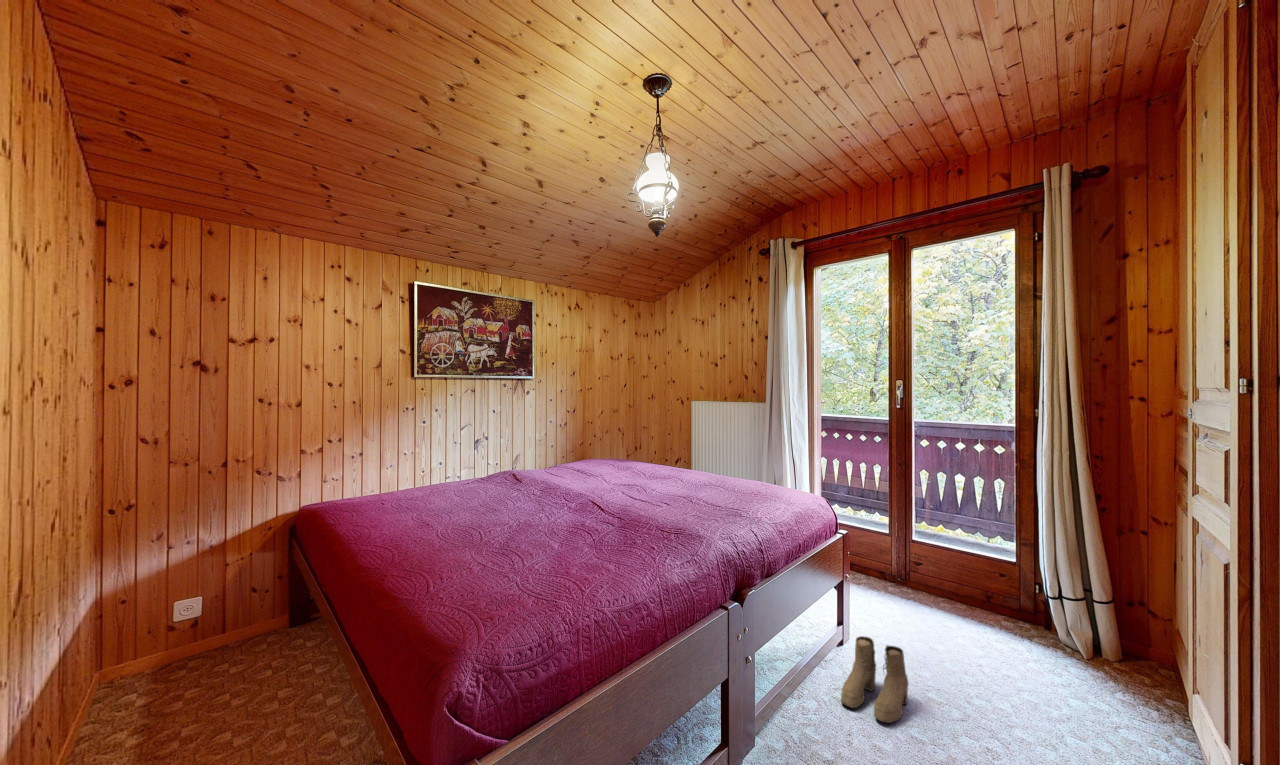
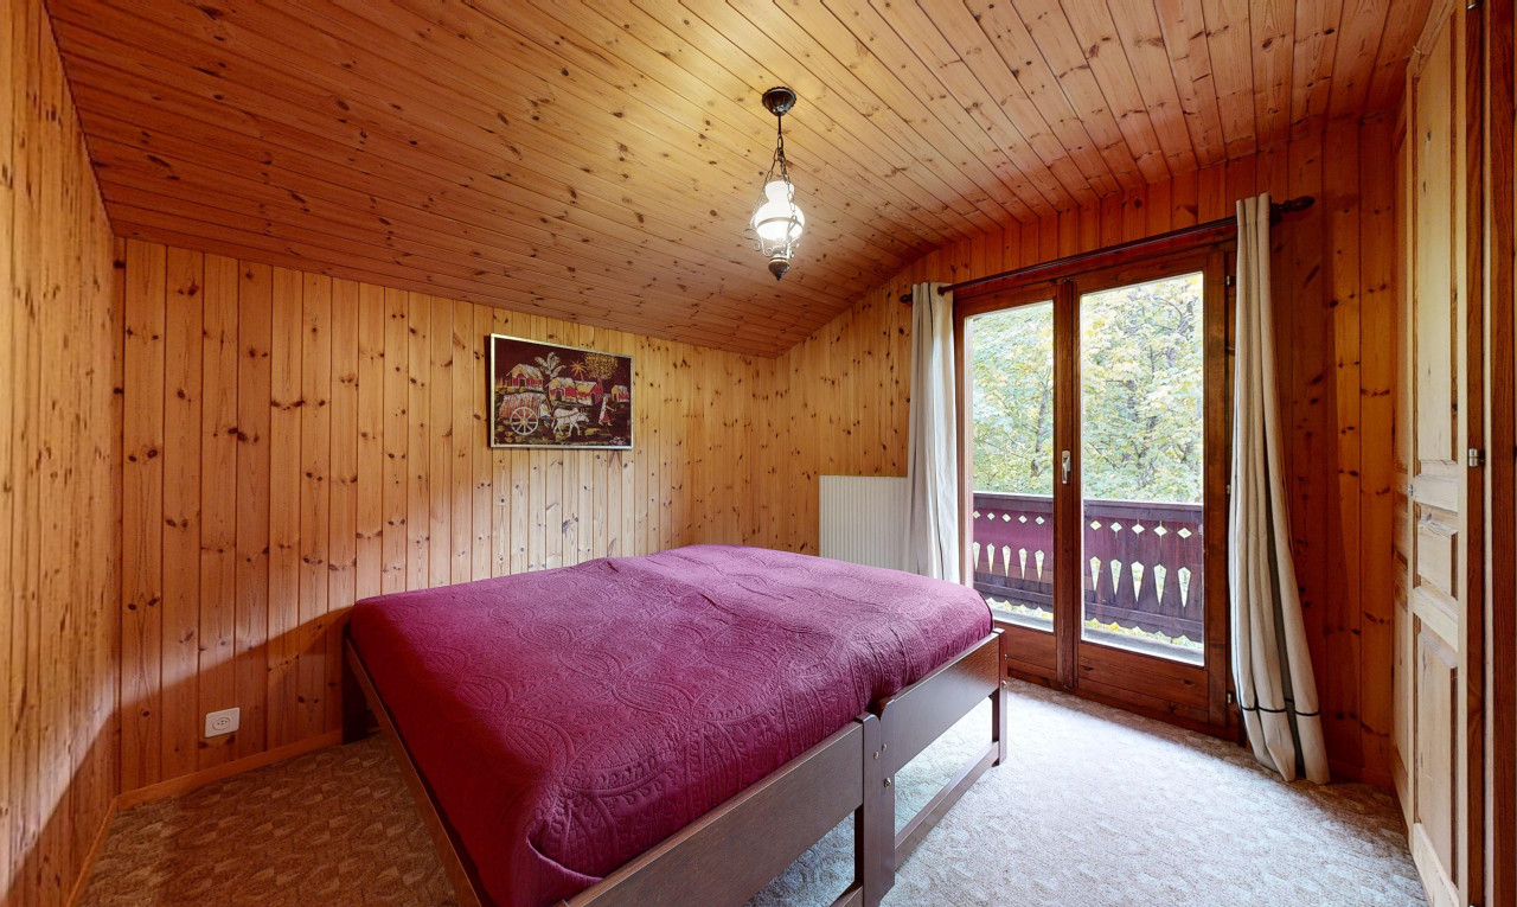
- boots [840,635,909,724]
